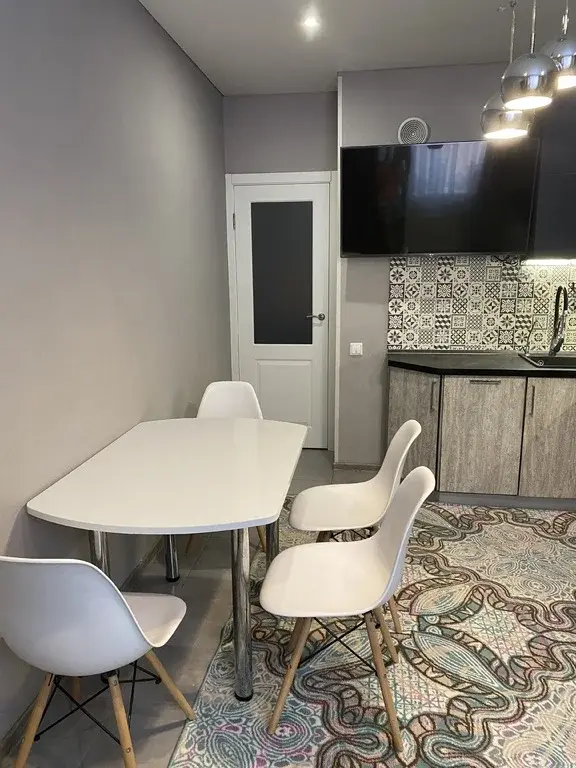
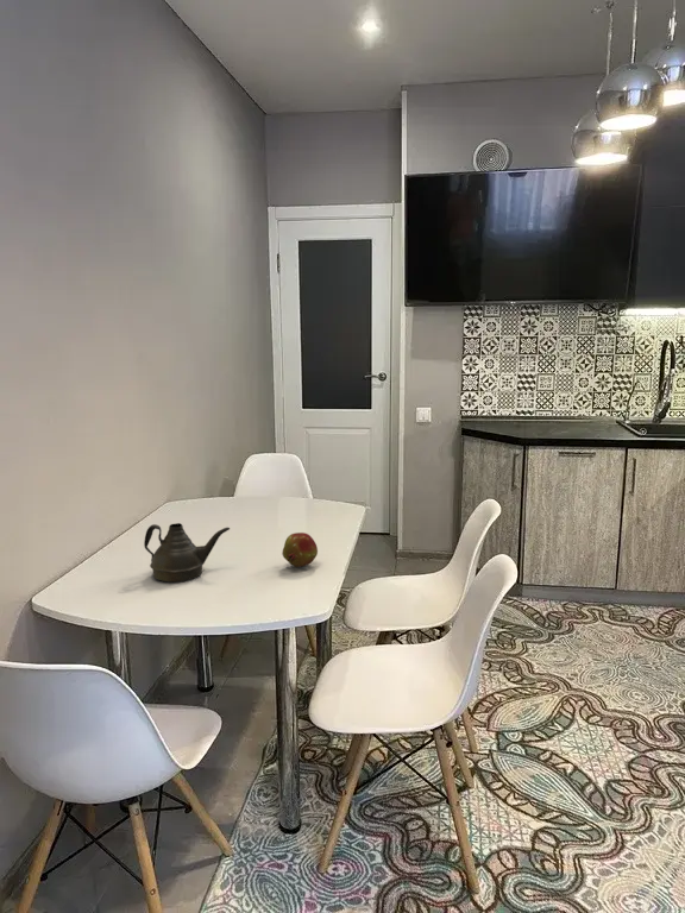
+ fruit [281,531,319,568]
+ teapot [143,522,231,583]
